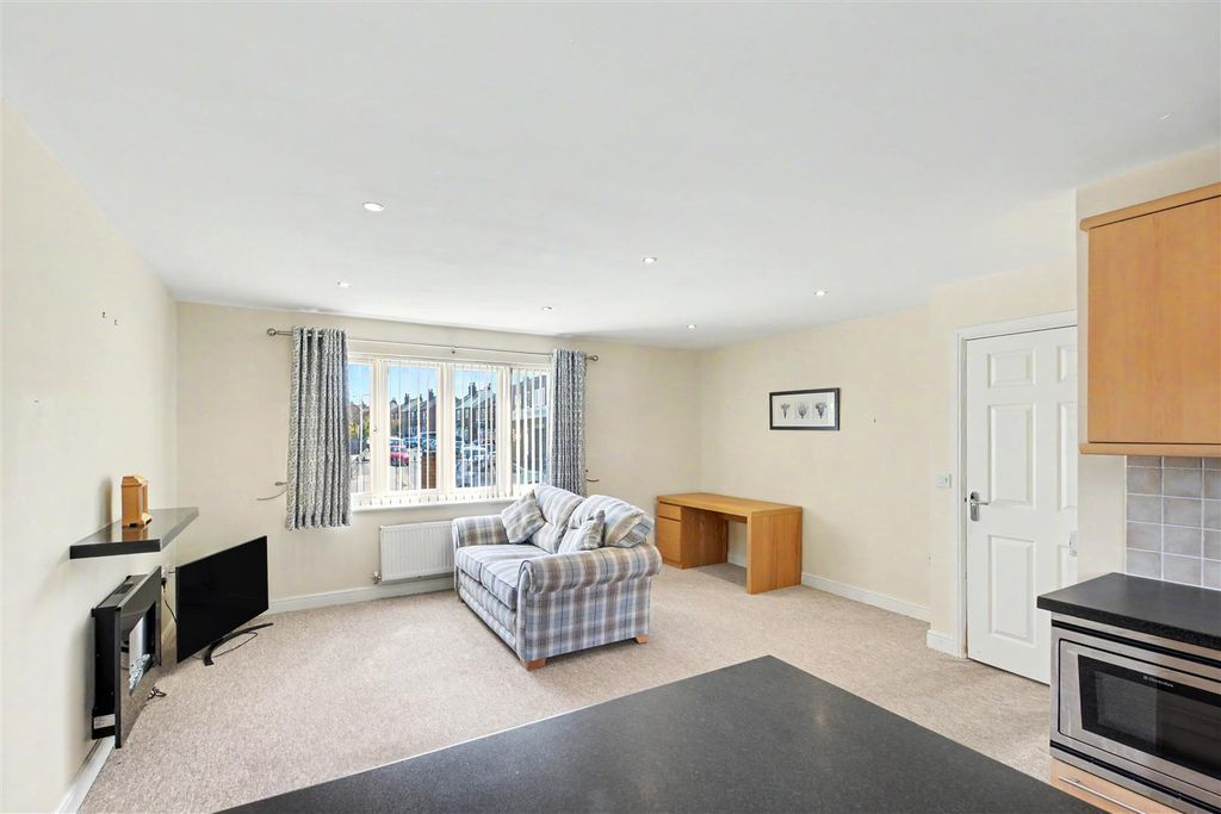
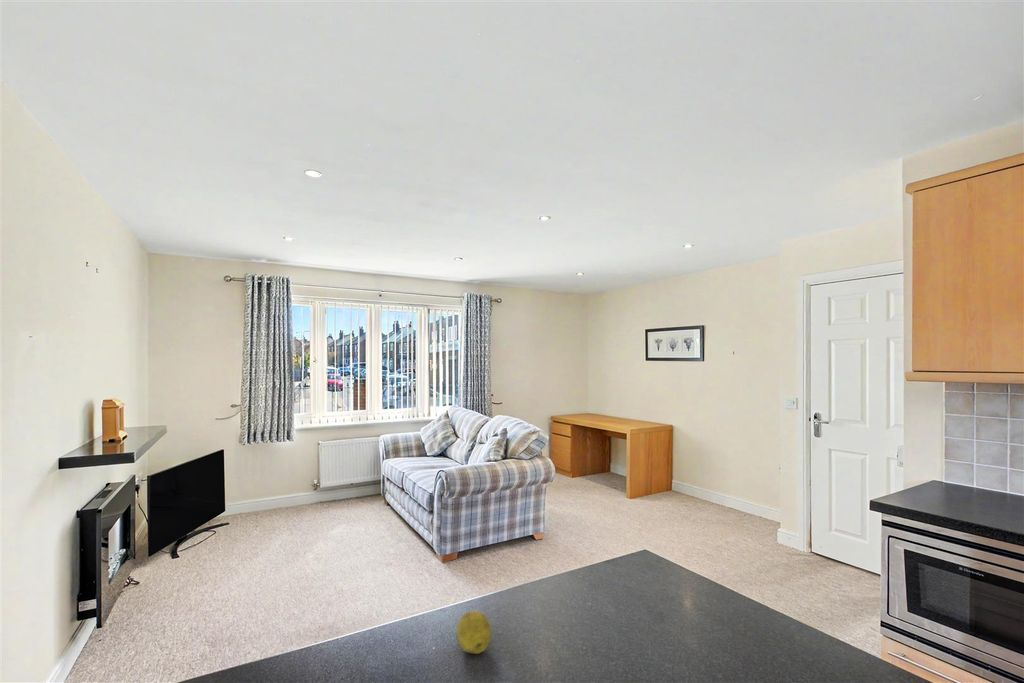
+ fruit [455,610,492,655]
